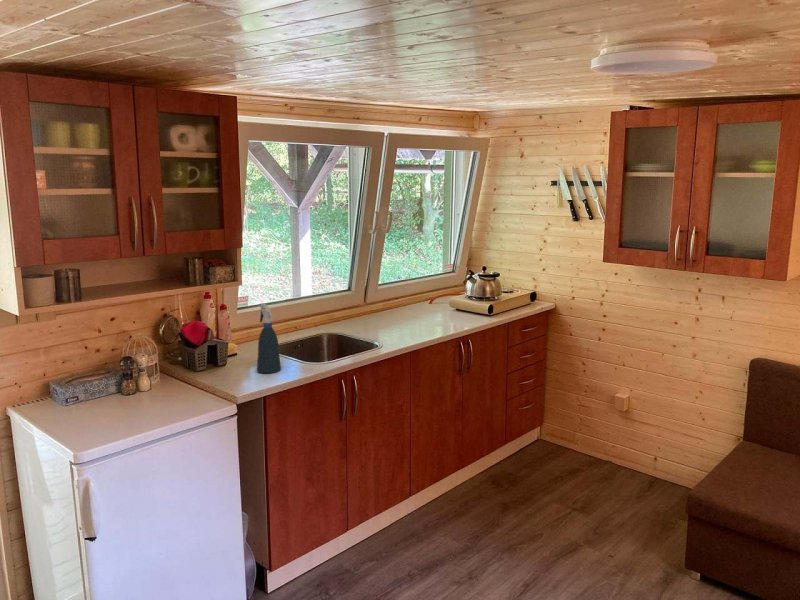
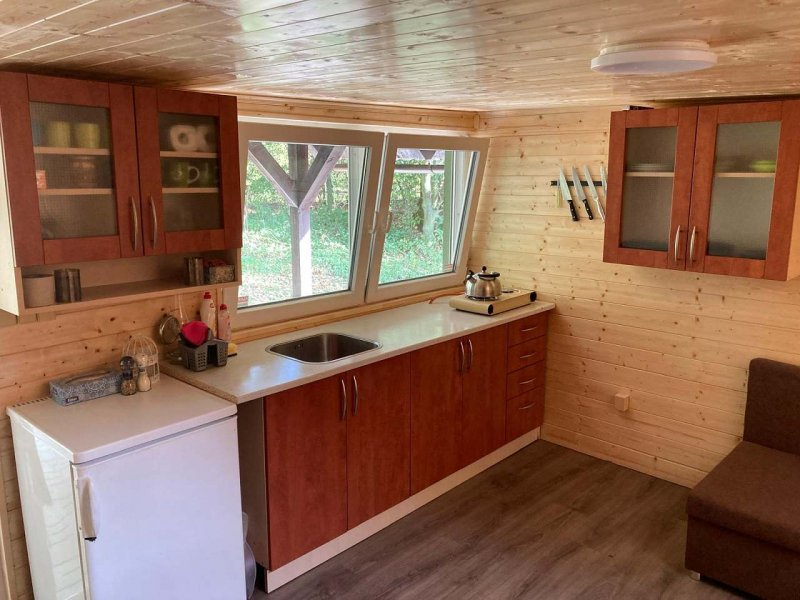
- spray bottle [256,302,282,374]
